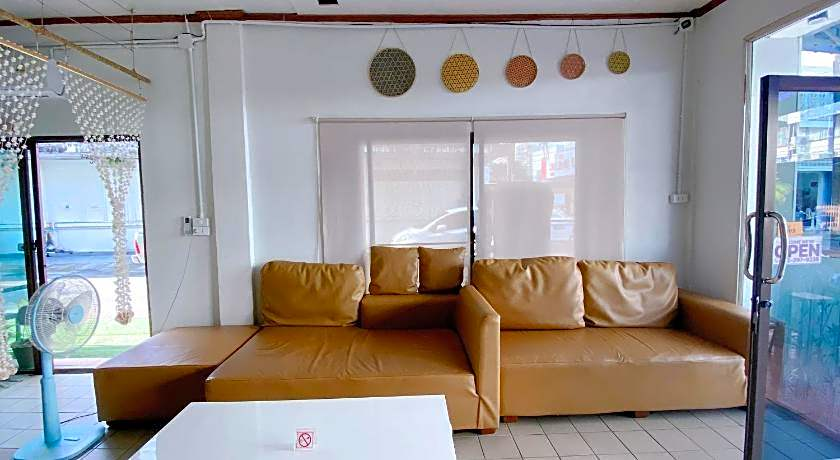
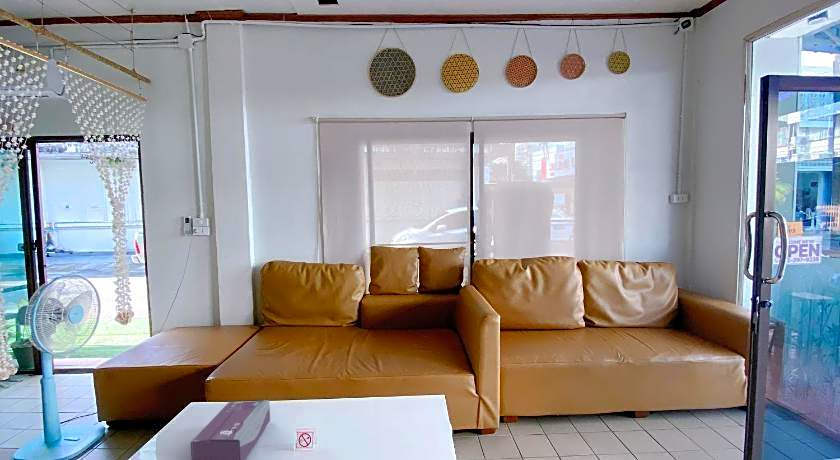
+ tissue box [190,399,271,460]
